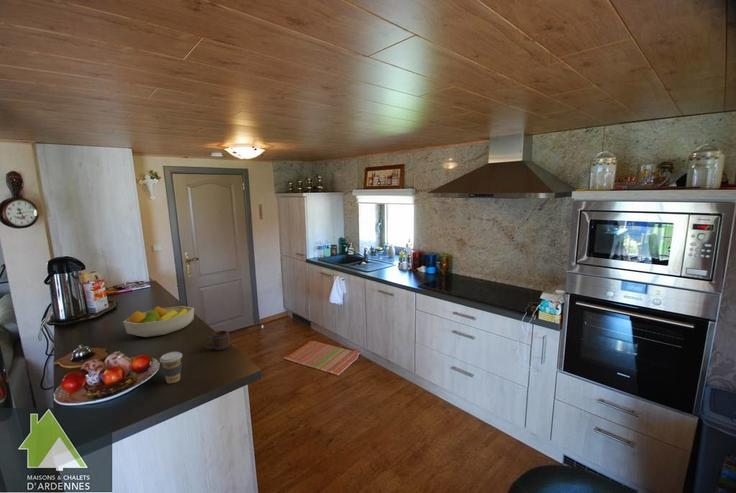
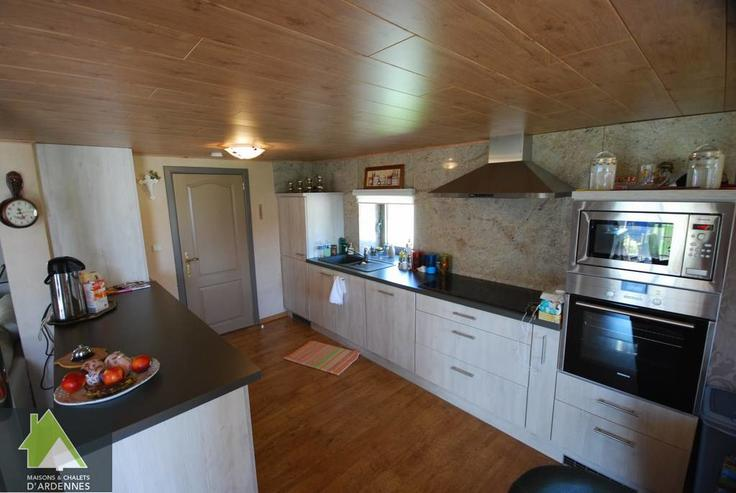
- coffee cup [159,351,183,384]
- mug [203,329,231,351]
- fruit bowl [122,305,195,338]
